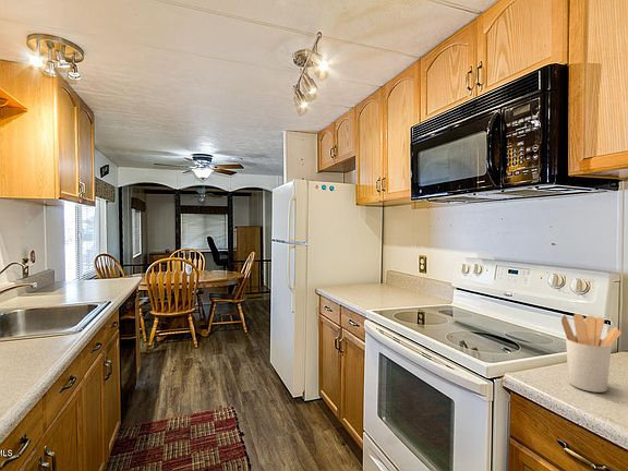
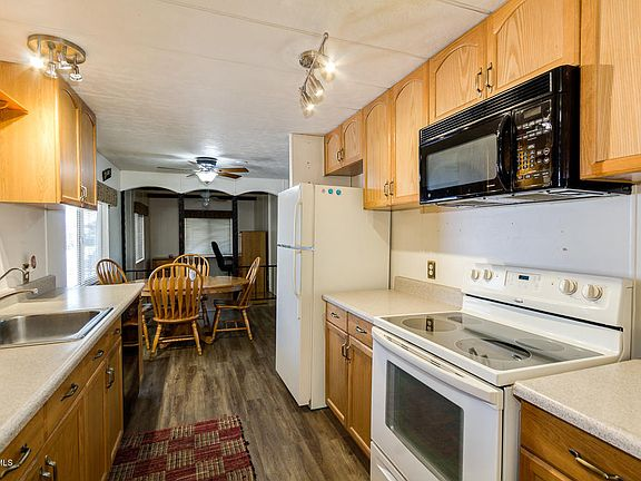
- utensil holder [560,313,623,394]
